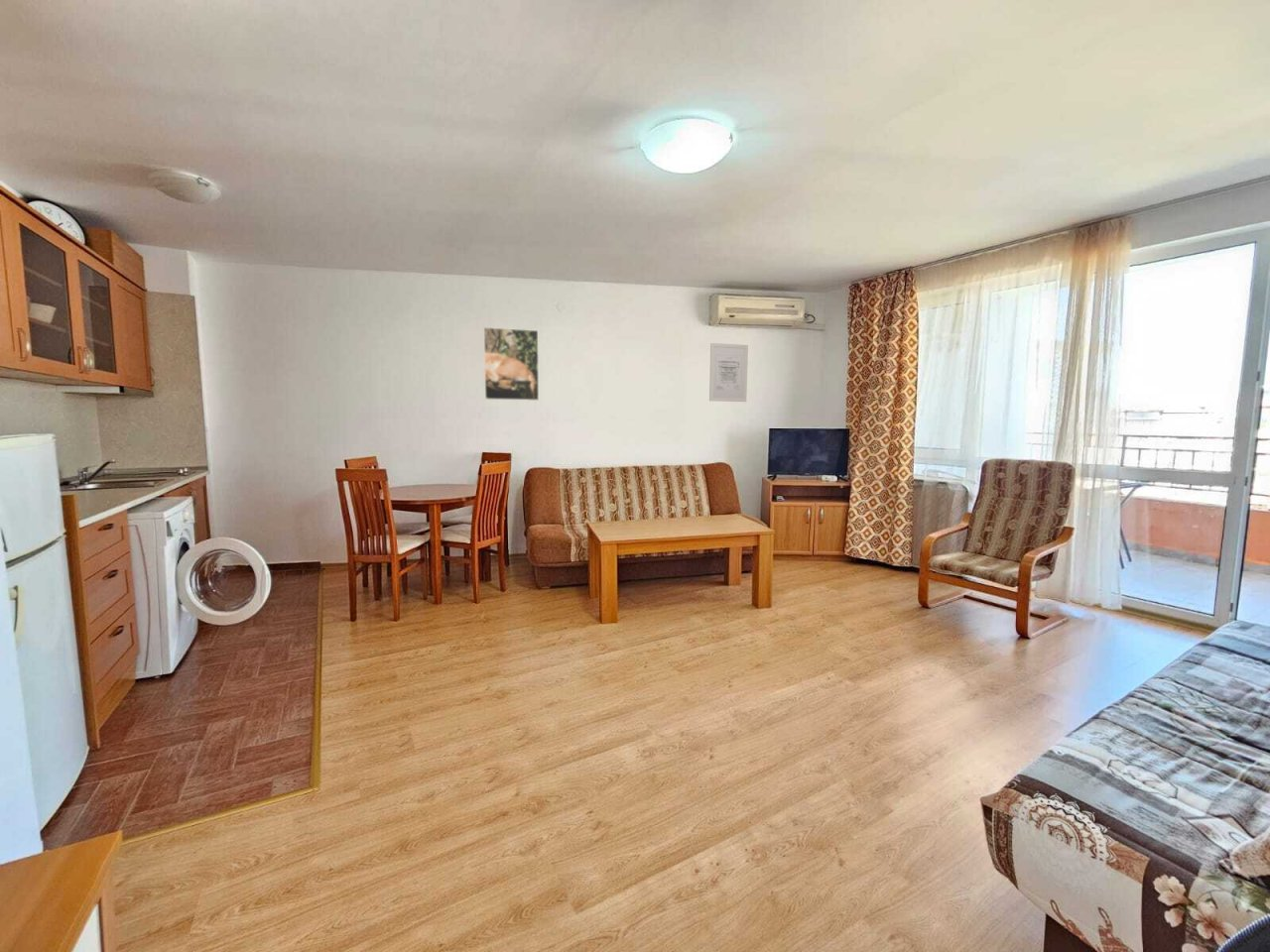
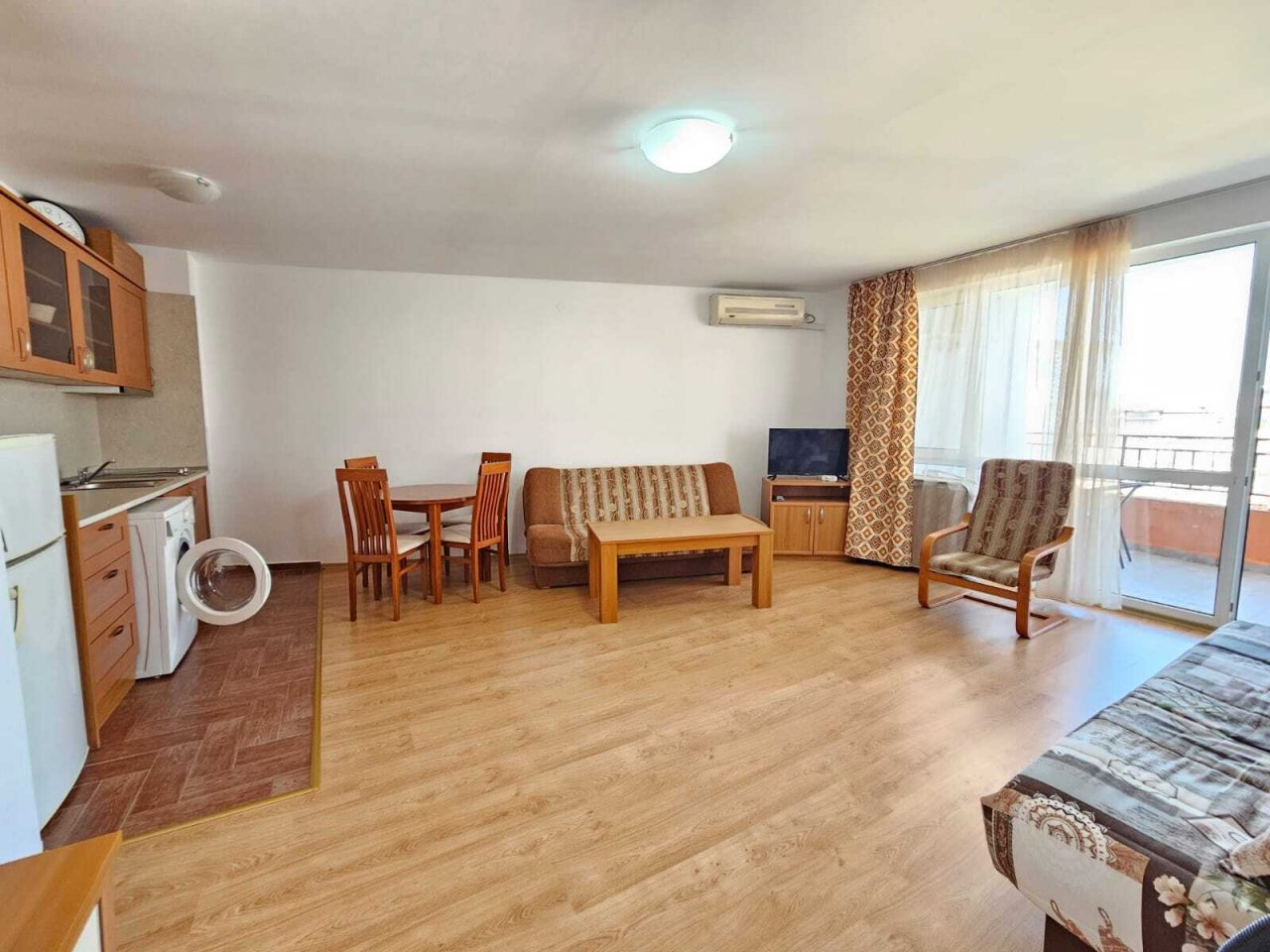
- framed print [483,326,540,402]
- wall art [708,342,749,403]
